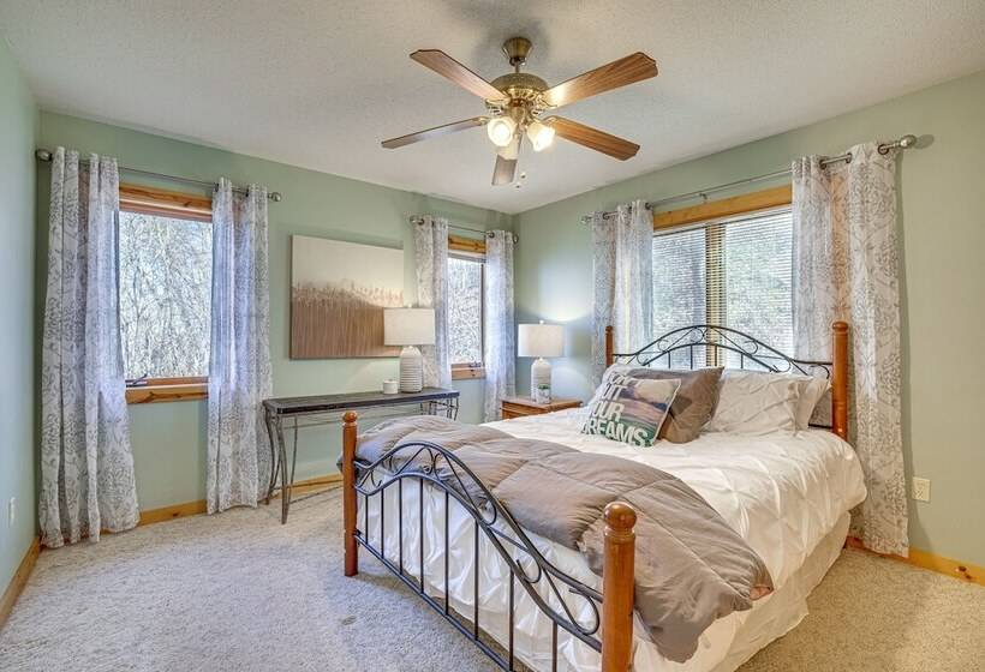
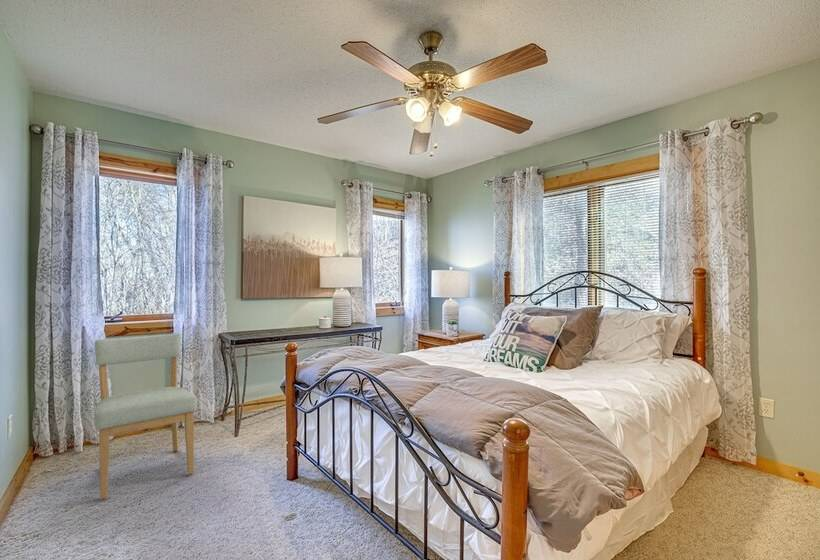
+ chair [93,332,198,500]
